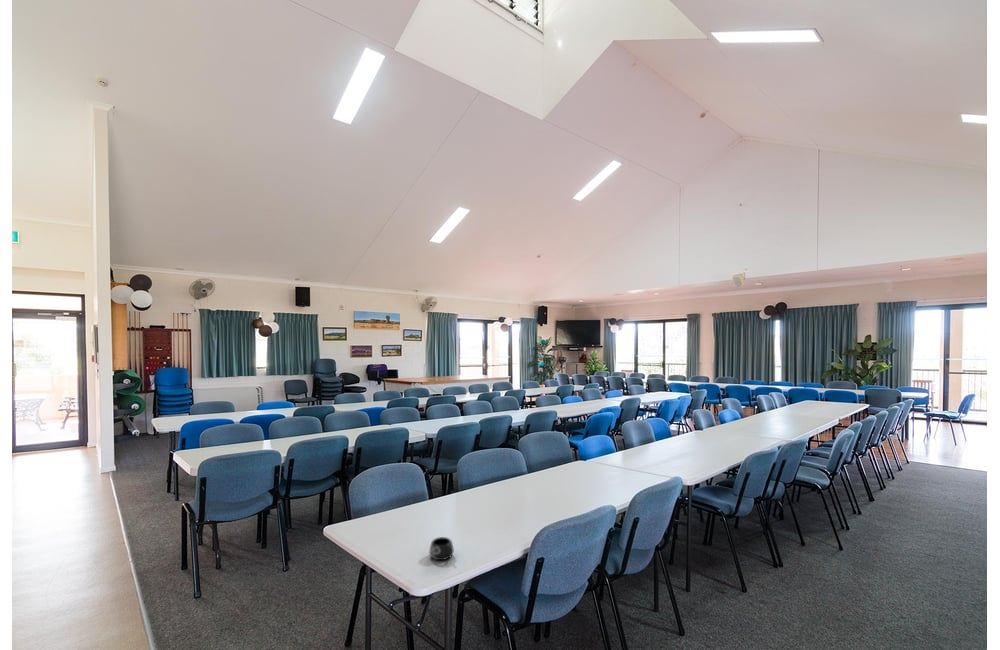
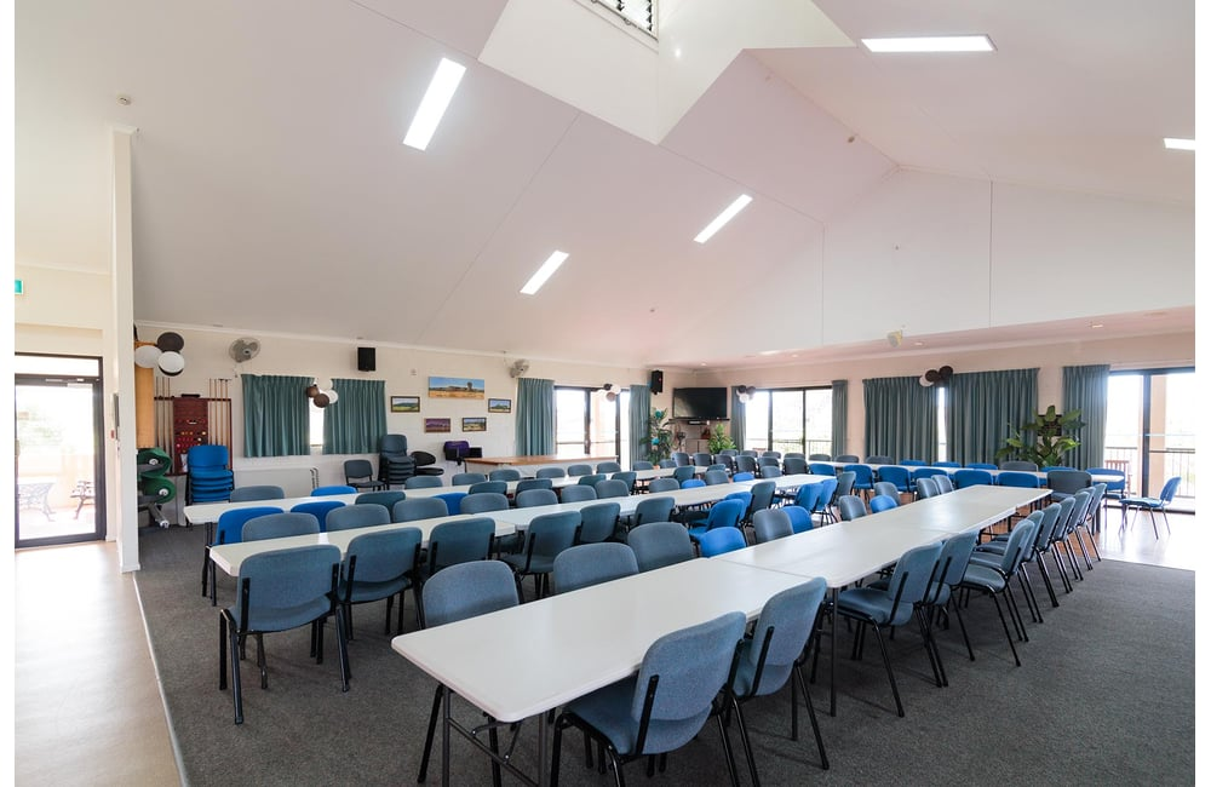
- mug [428,536,455,561]
